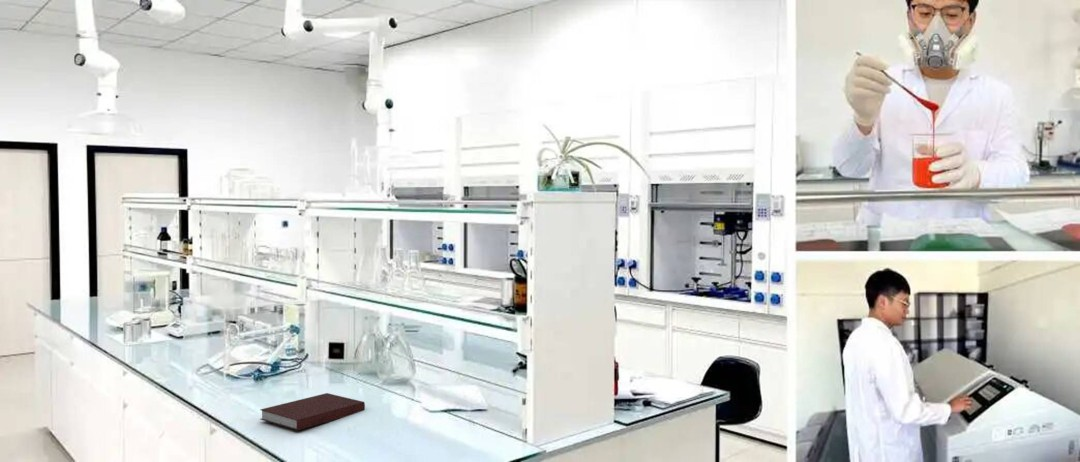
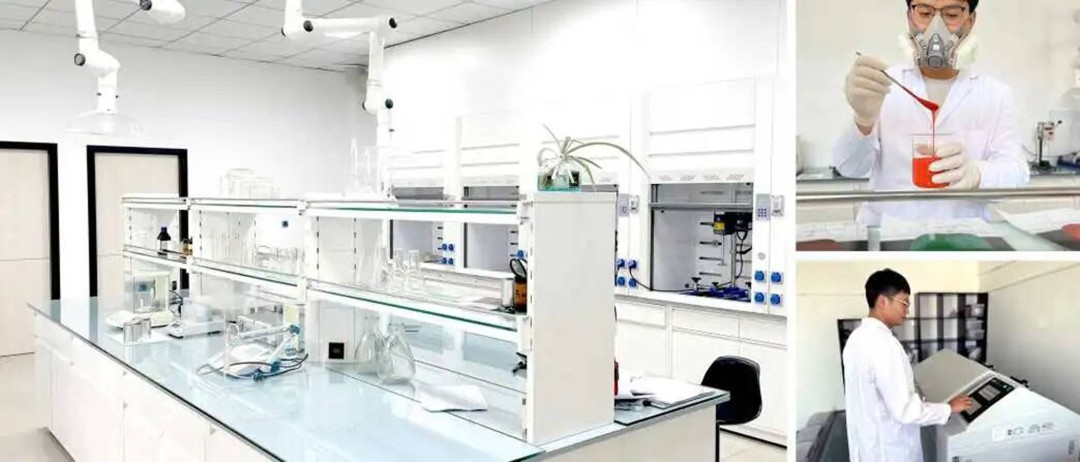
- notebook [259,392,366,431]
